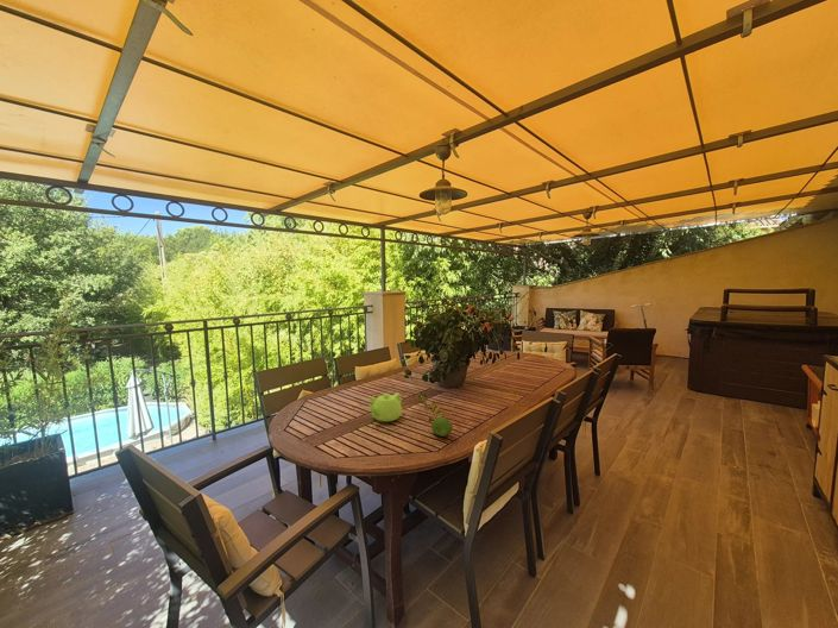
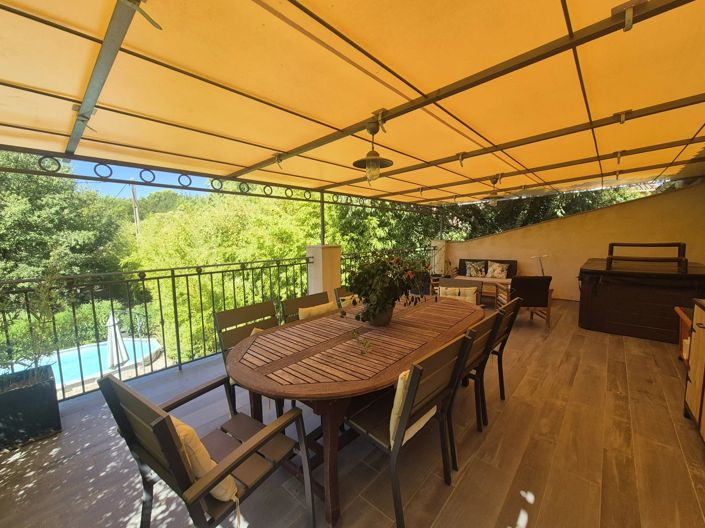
- teapot [367,391,403,422]
- fruit [430,416,454,438]
